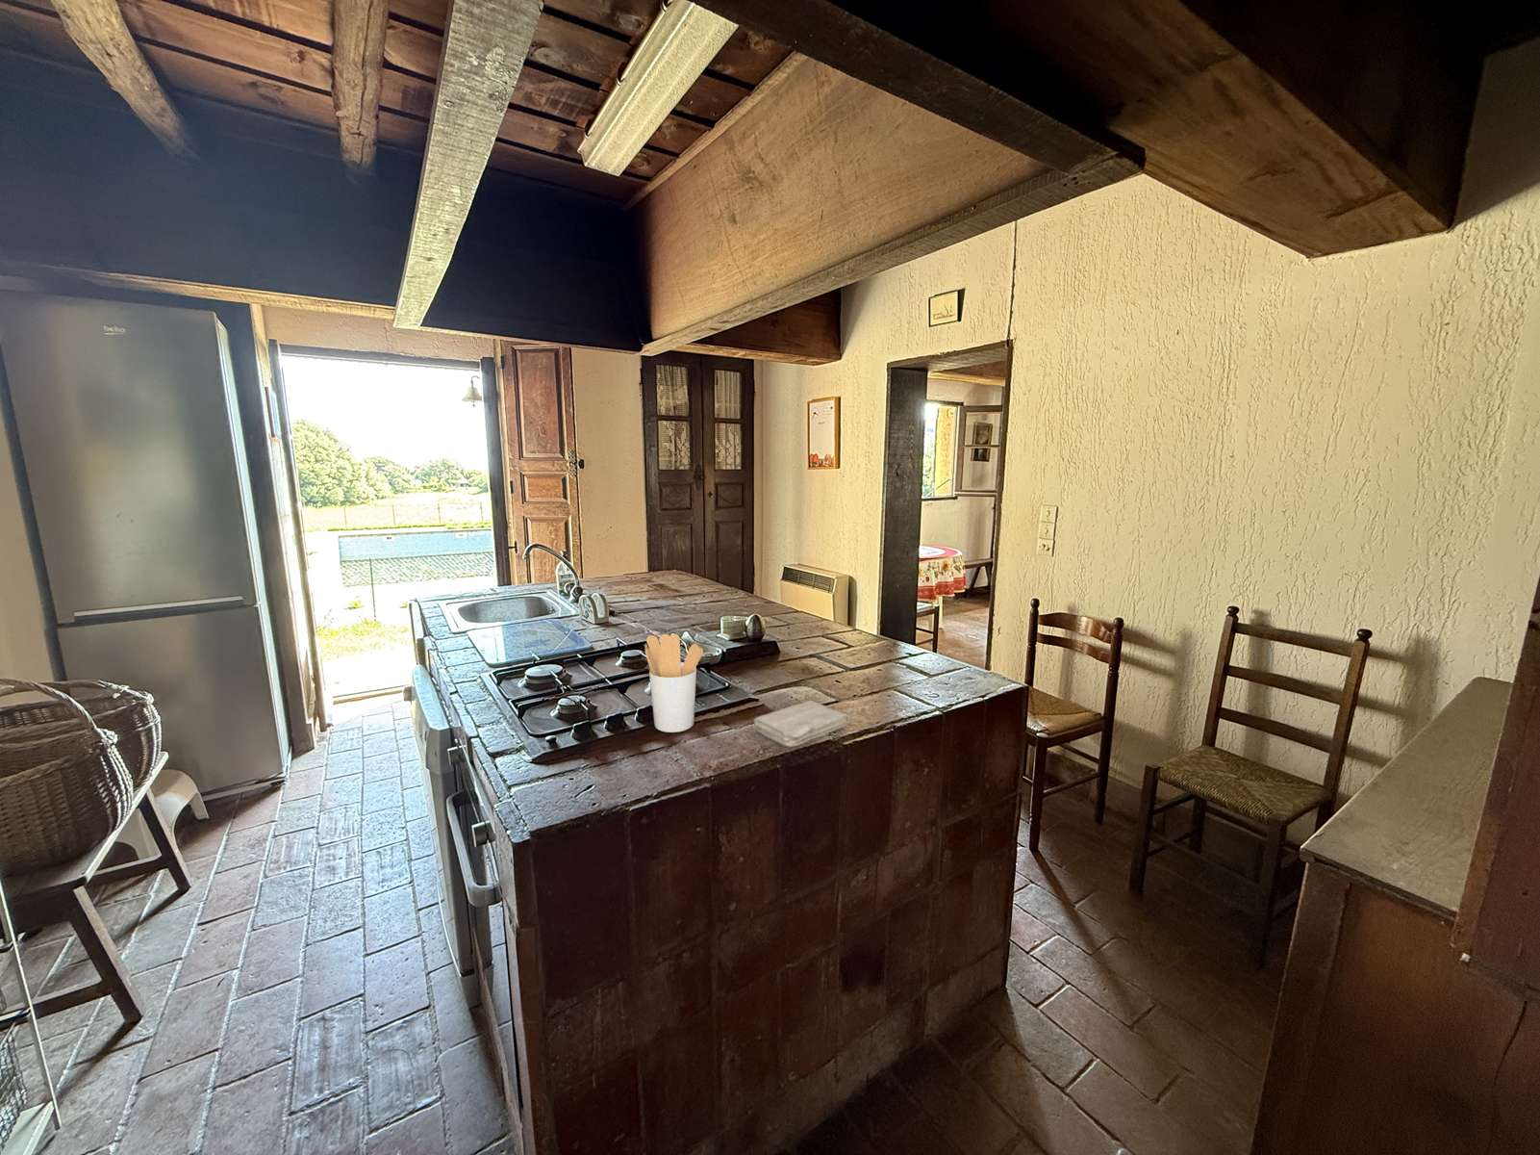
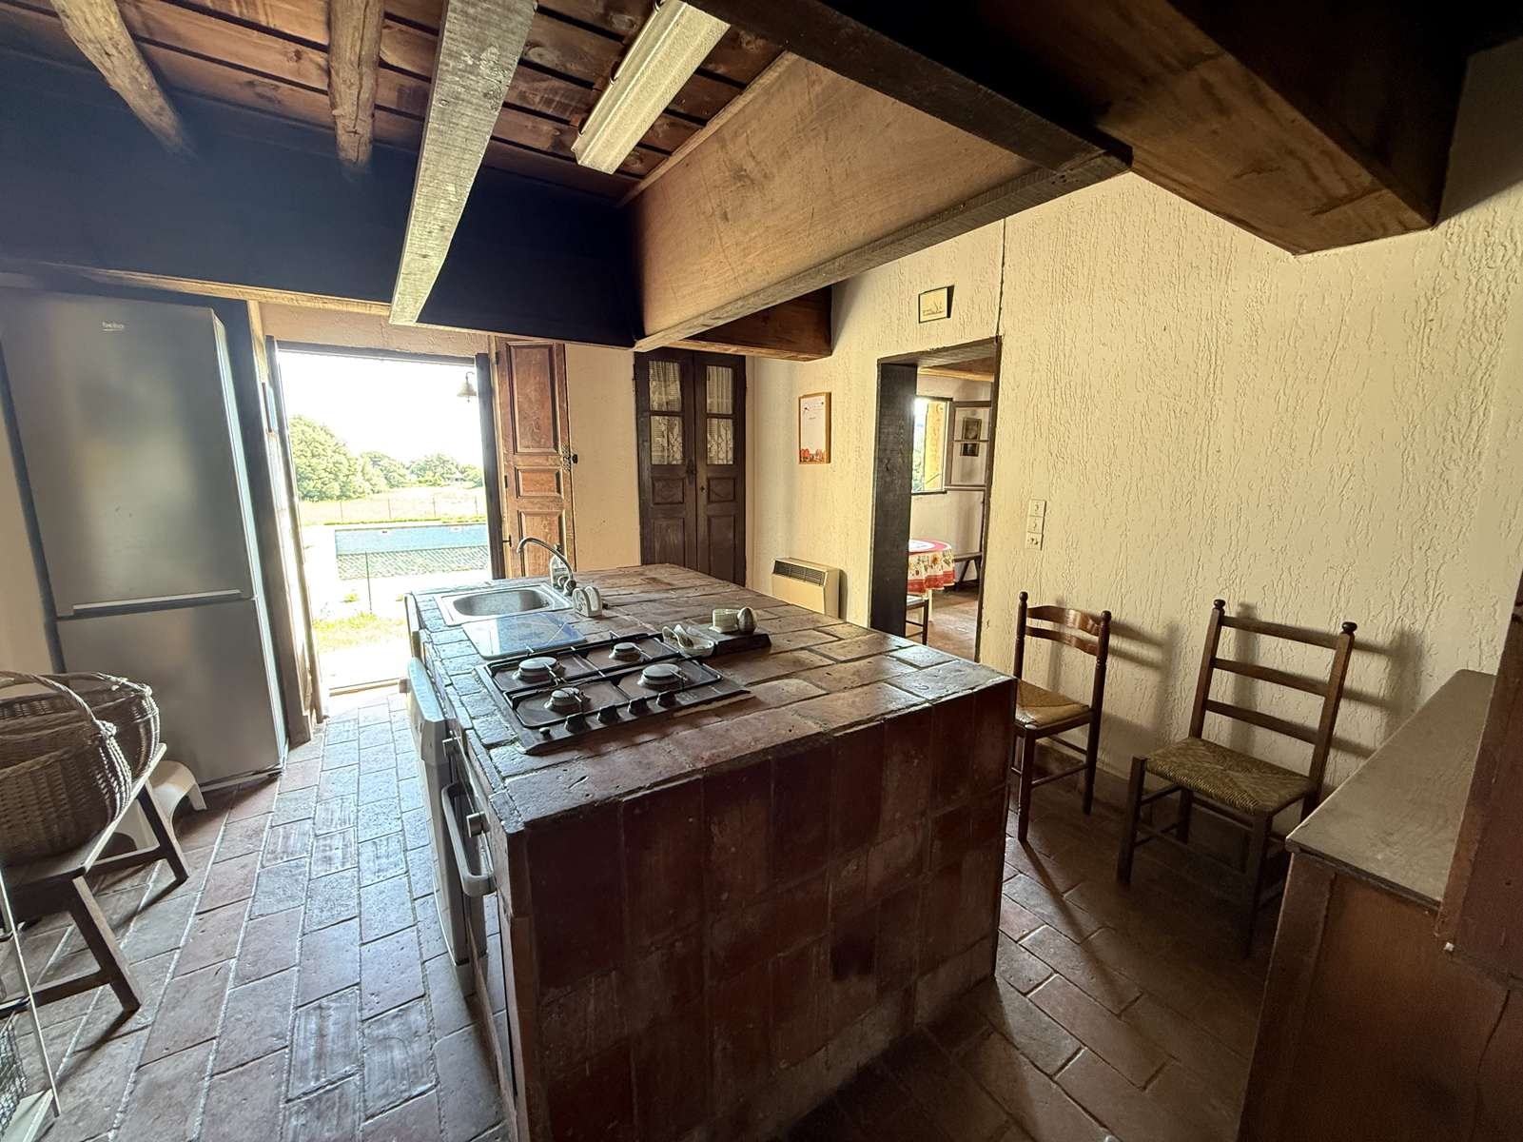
- utensil holder [644,633,705,734]
- washcloth [752,700,851,747]
